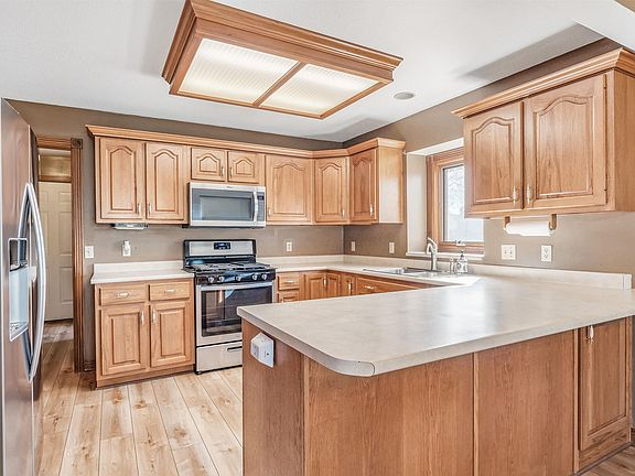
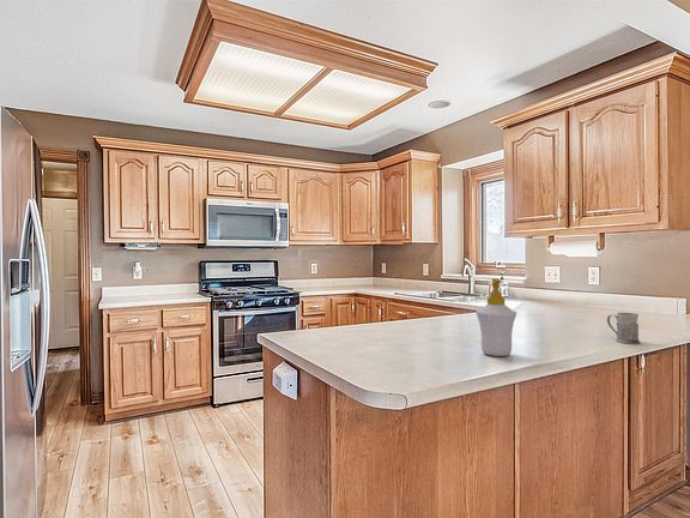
+ soap bottle [474,277,518,357]
+ mug [606,312,641,345]
